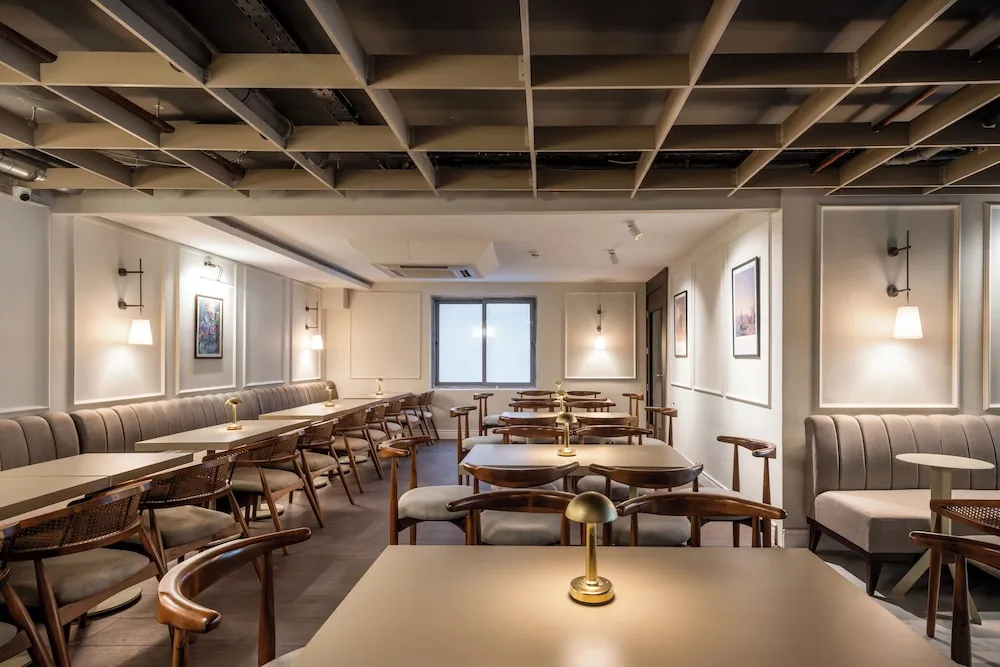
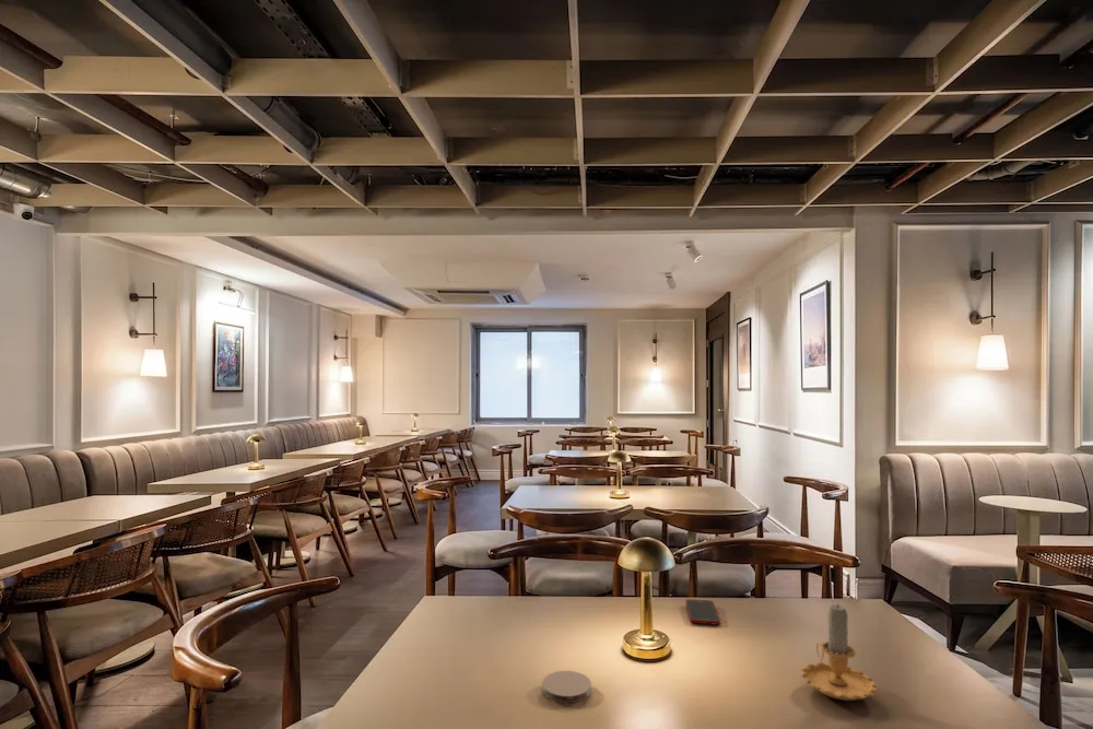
+ cell phone [685,598,721,626]
+ candle [800,601,878,702]
+ coaster [541,670,592,704]
